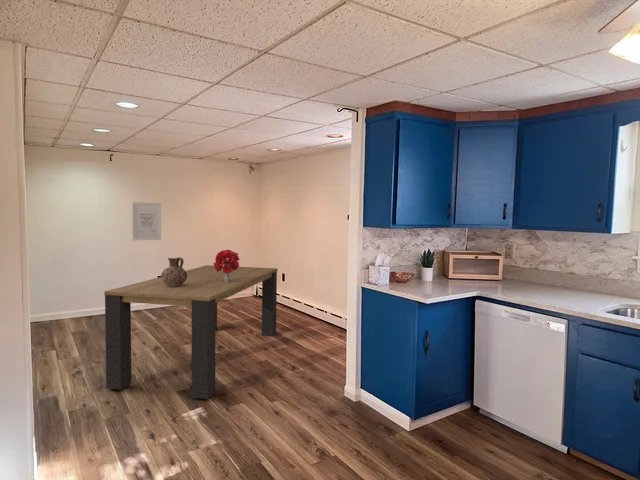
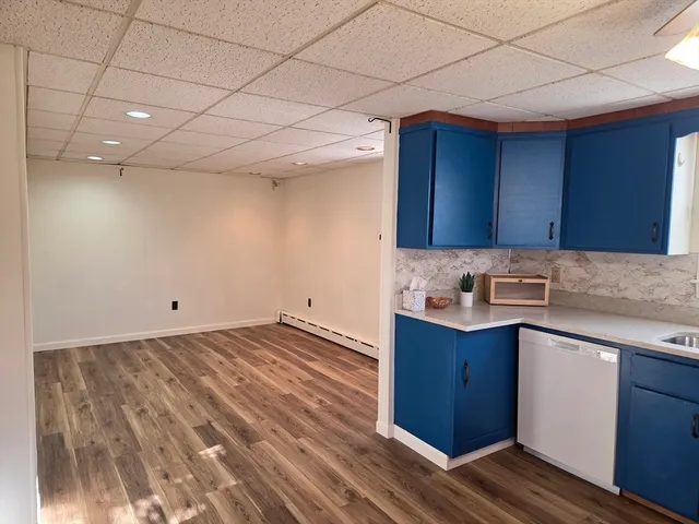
- dining table [103,264,279,400]
- ceramic jug [160,256,187,287]
- bouquet [212,249,240,282]
- wall art [131,201,162,241]
